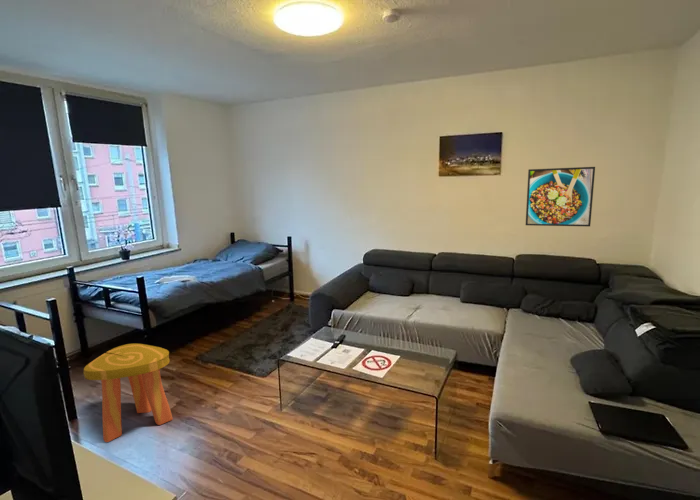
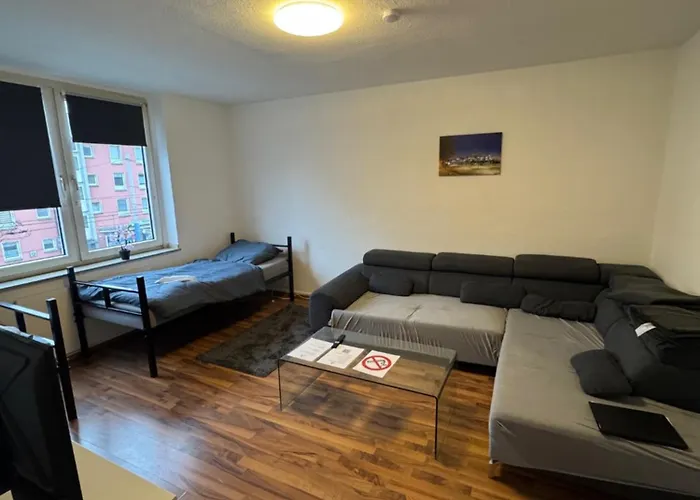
- stool [82,343,174,443]
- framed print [525,166,596,227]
